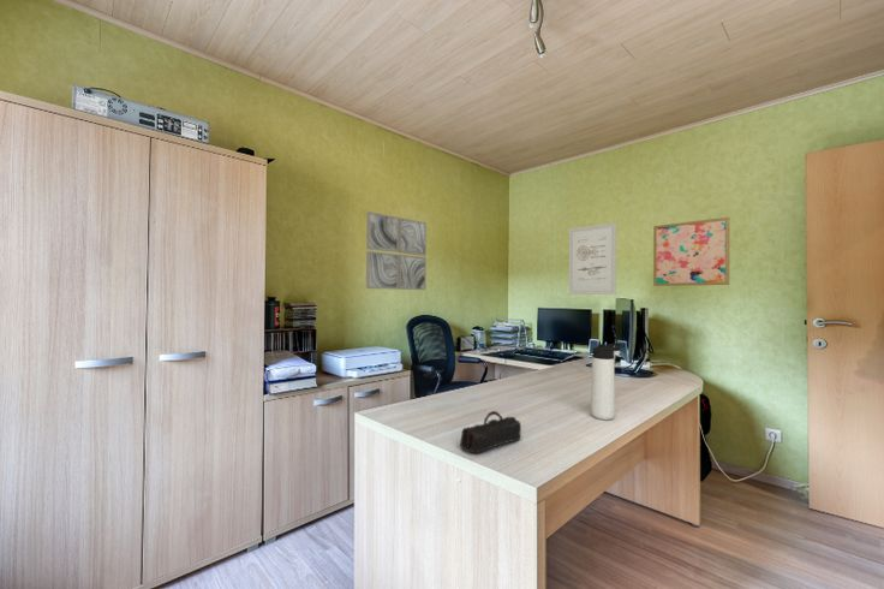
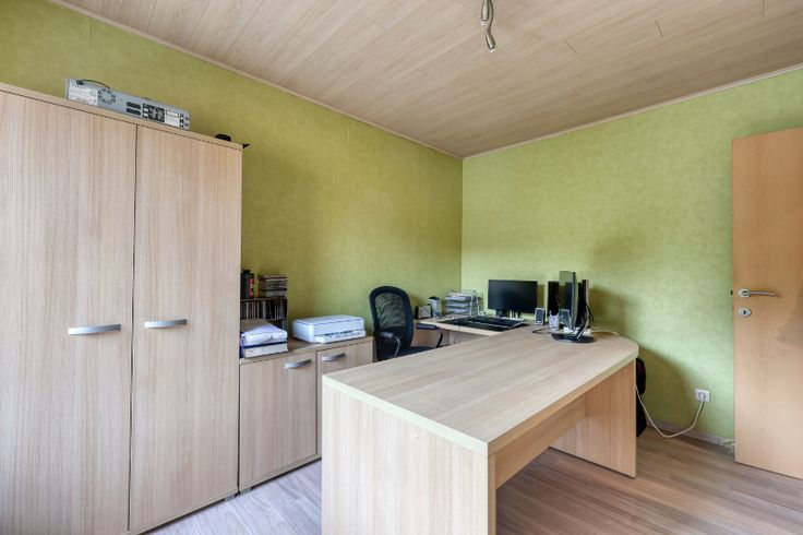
- wall art [365,210,428,291]
- wall art [568,221,617,296]
- pencil case [459,410,522,456]
- wall art [652,216,730,287]
- thermos bottle [590,343,623,421]
